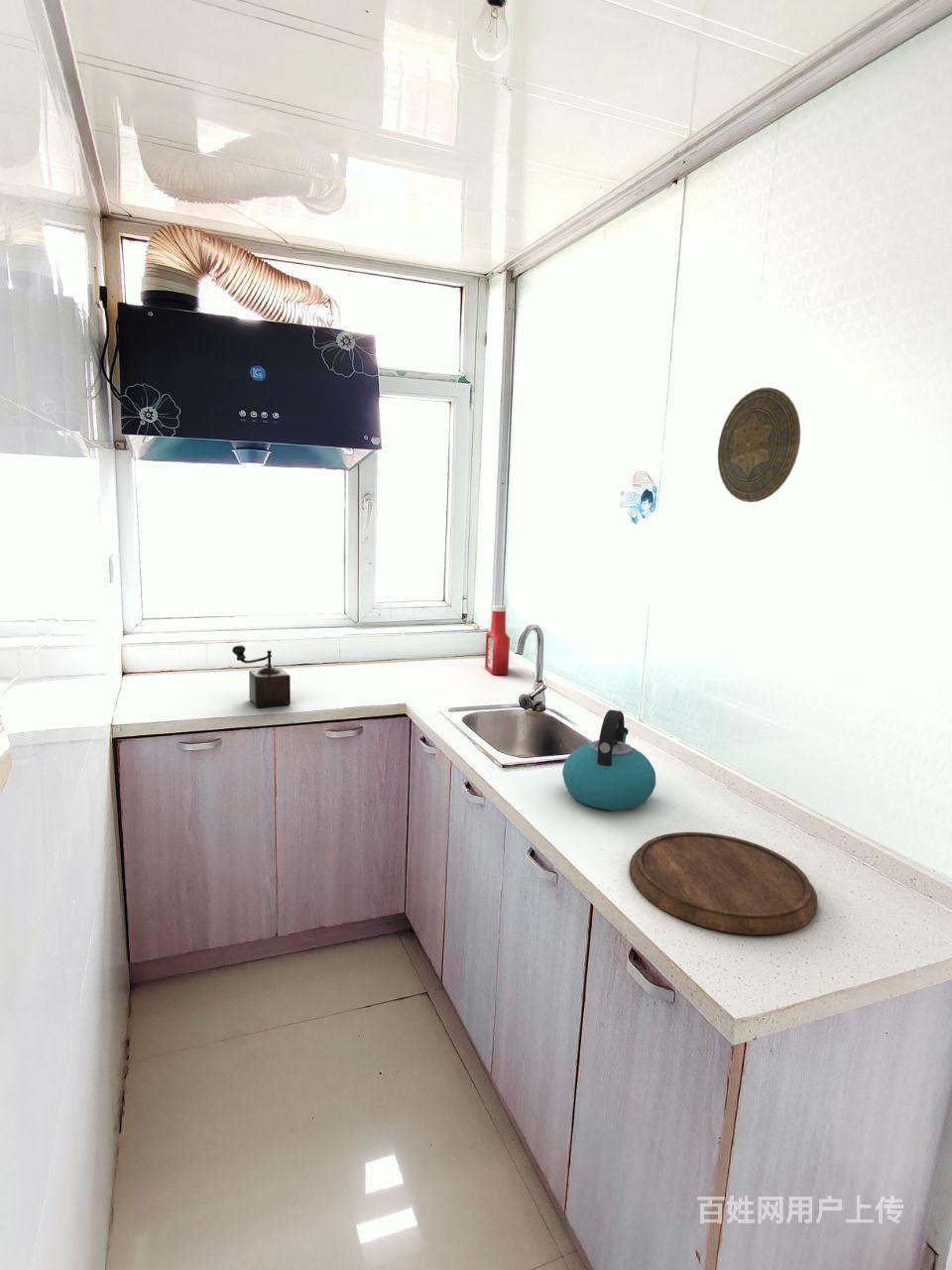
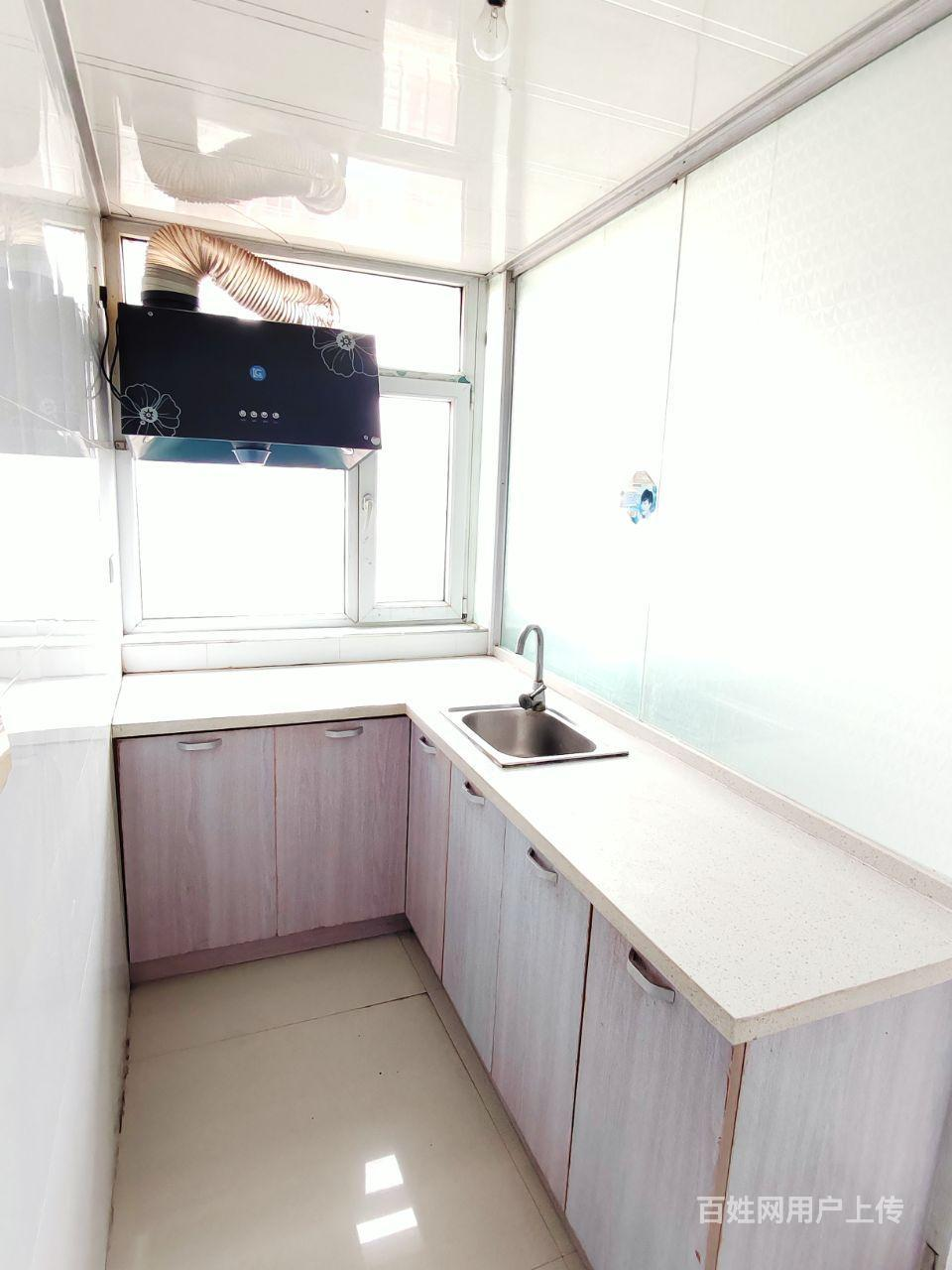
- cutting board [629,831,818,936]
- soap bottle [484,604,511,676]
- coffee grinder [231,644,292,708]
- kettle [561,709,656,812]
- decorative plate [717,387,801,503]
